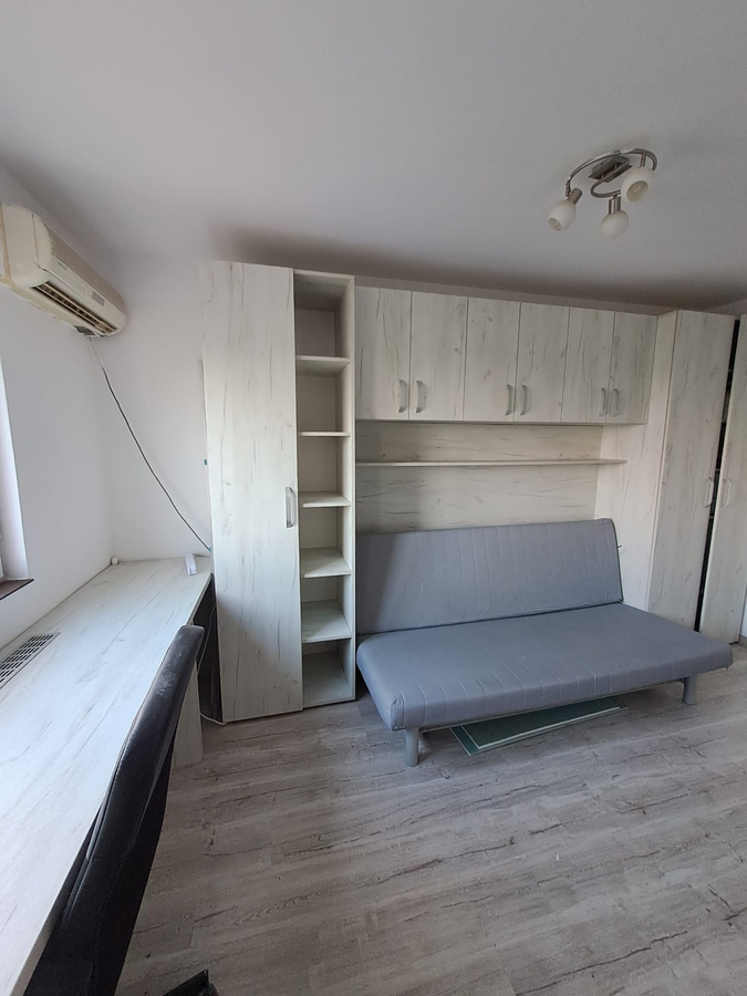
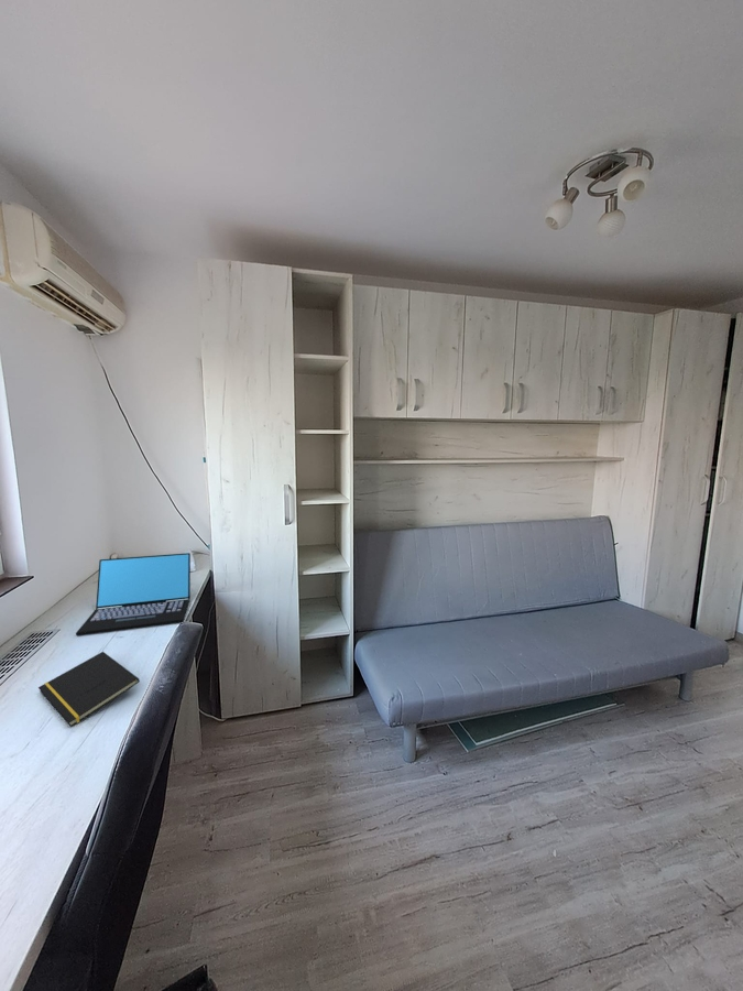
+ laptop [75,552,192,636]
+ notepad [37,651,141,728]
